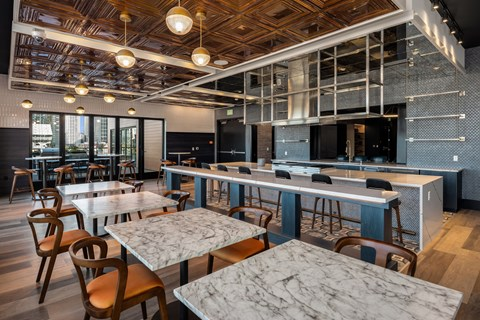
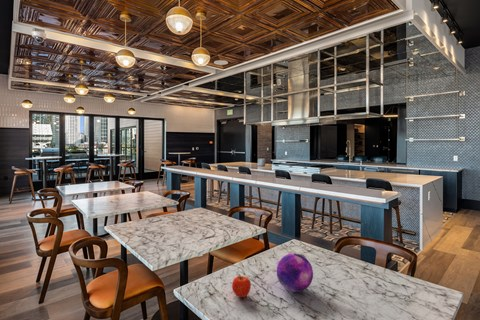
+ fruit [231,275,252,298]
+ decorative orb [276,252,314,293]
